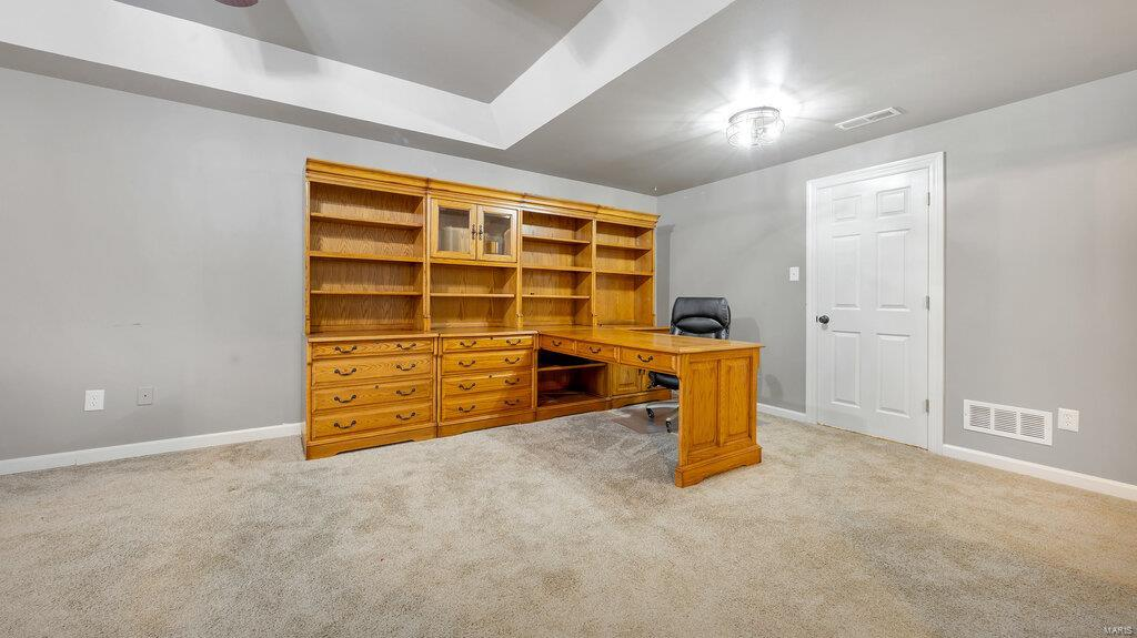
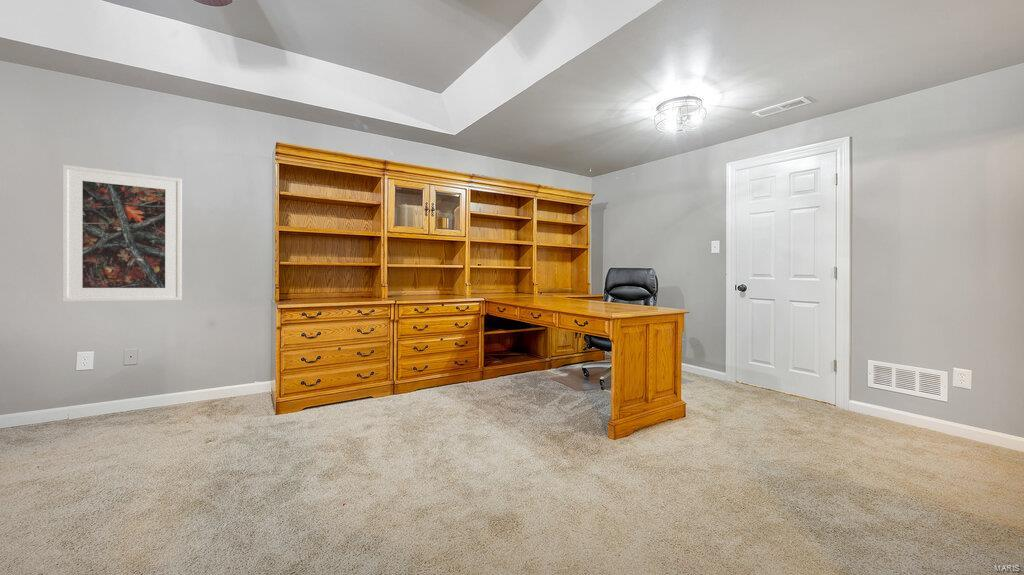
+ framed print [62,164,183,303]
